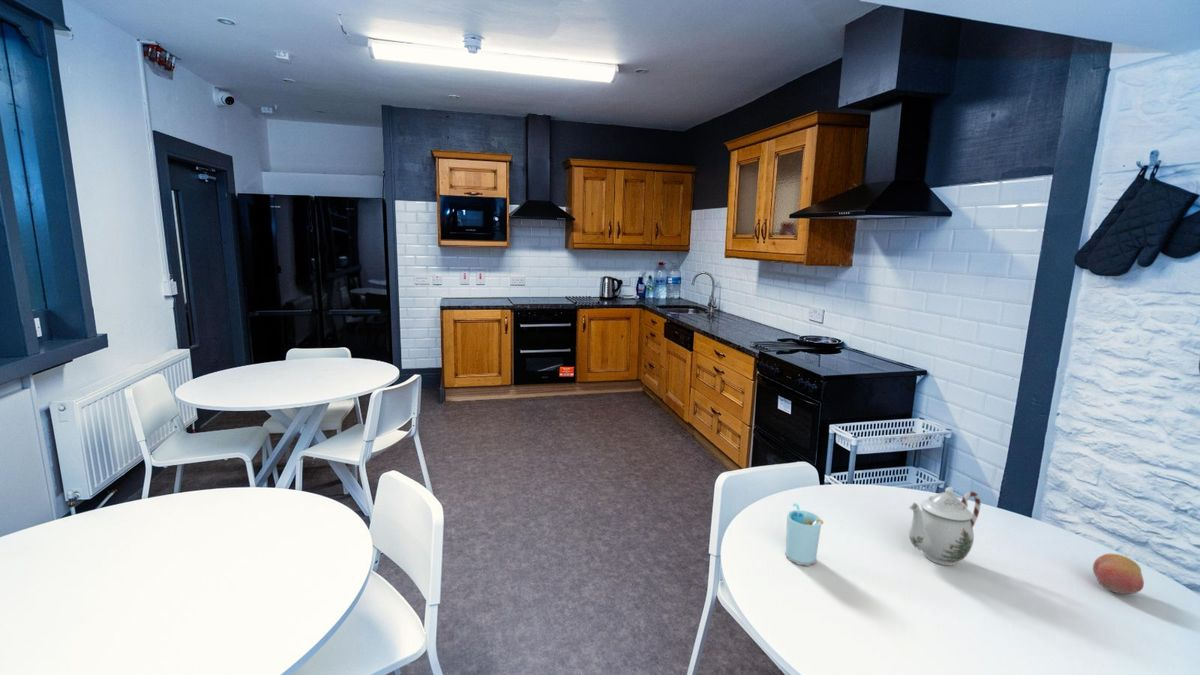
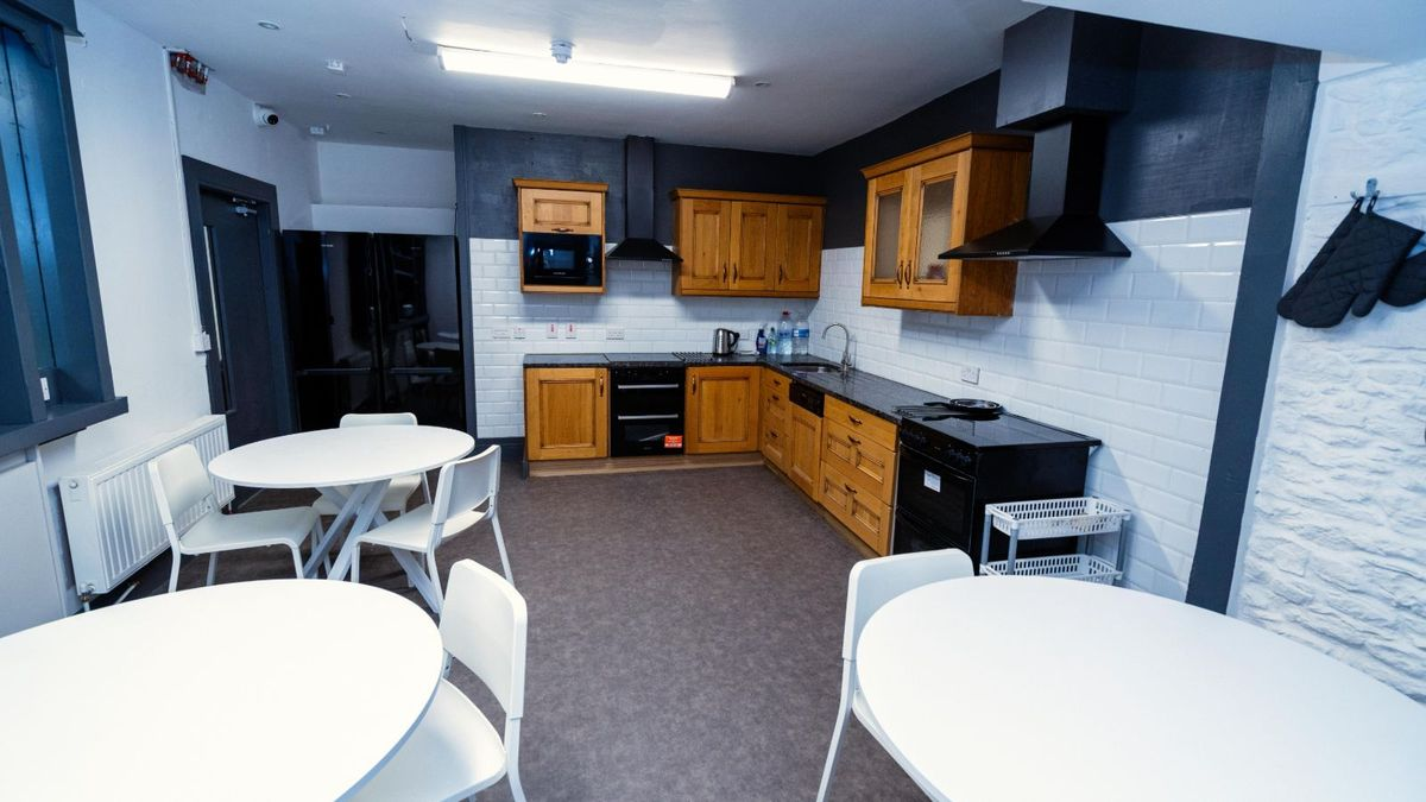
- teapot [908,486,982,566]
- fruit [1092,553,1145,595]
- cup [785,503,824,567]
